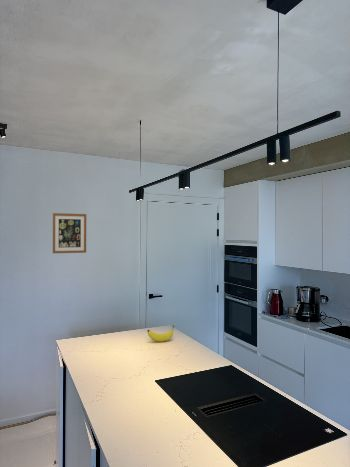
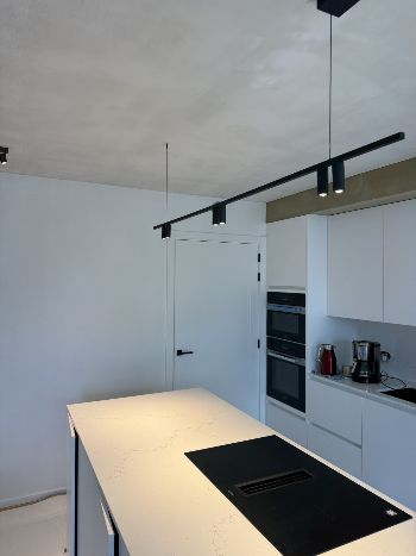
- fruit [147,324,175,343]
- wall art [52,212,87,254]
